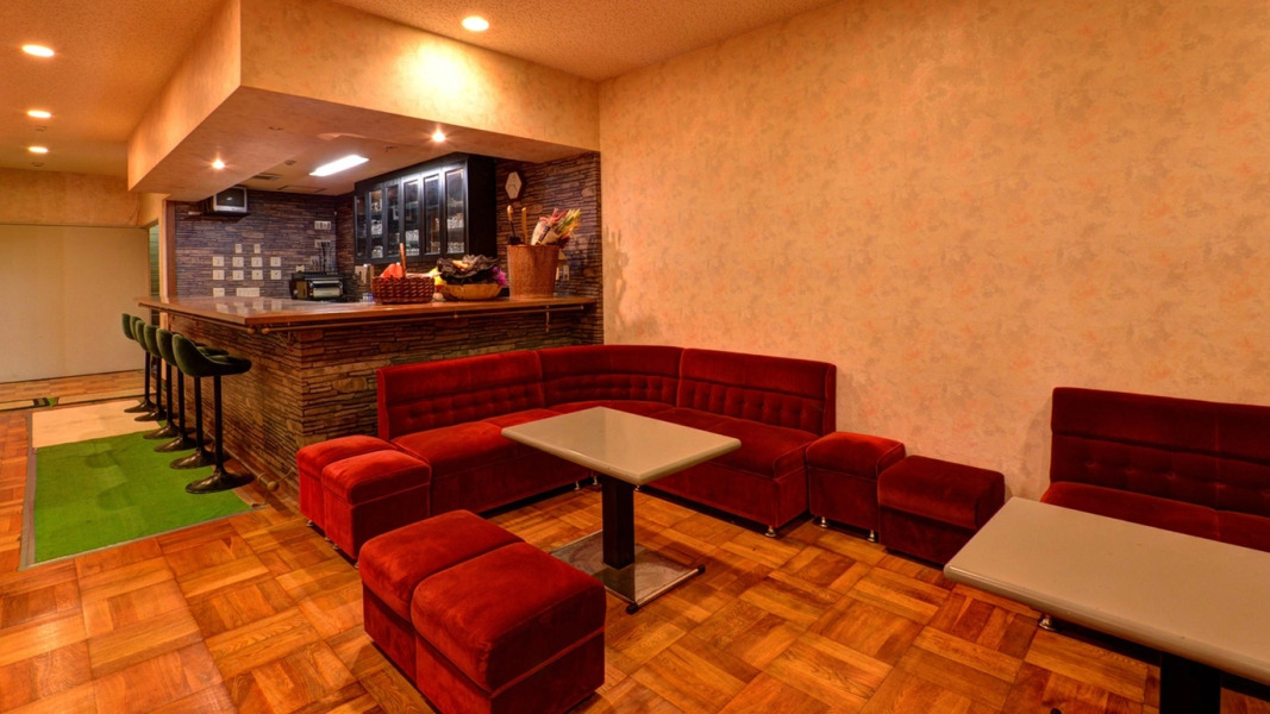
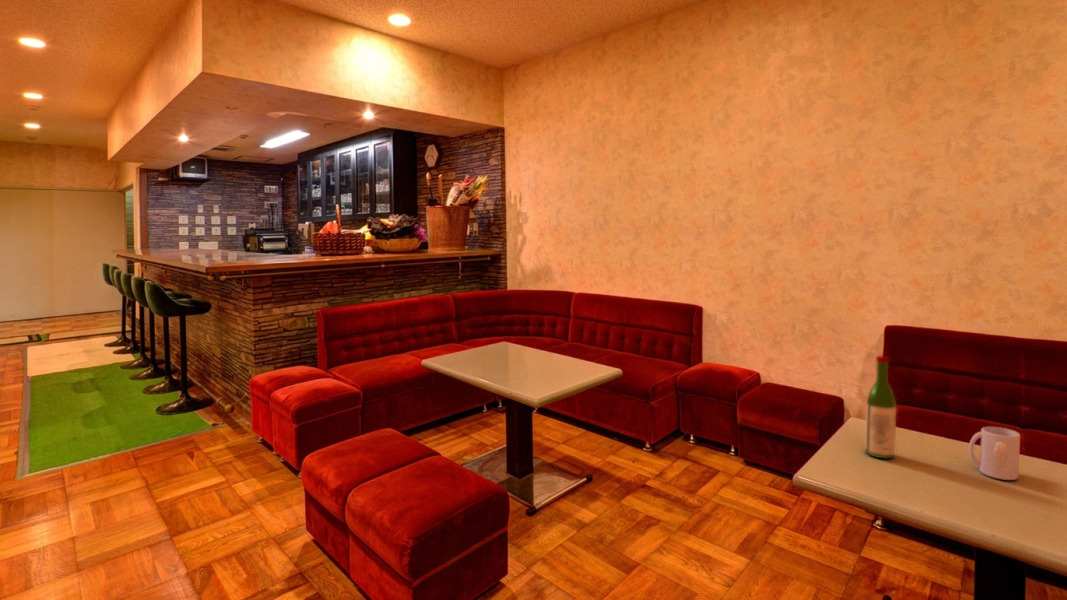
+ wine bottle [864,355,897,460]
+ mug [968,426,1021,481]
